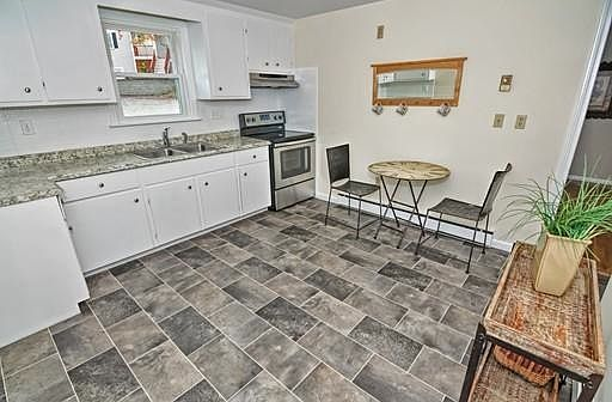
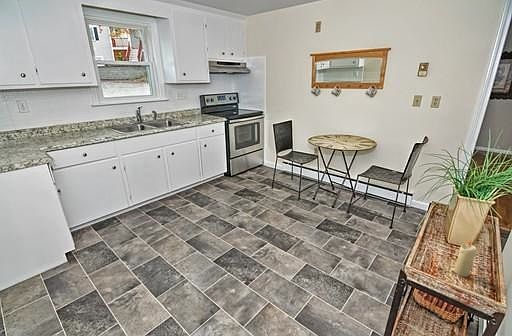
+ candle [454,240,478,278]
